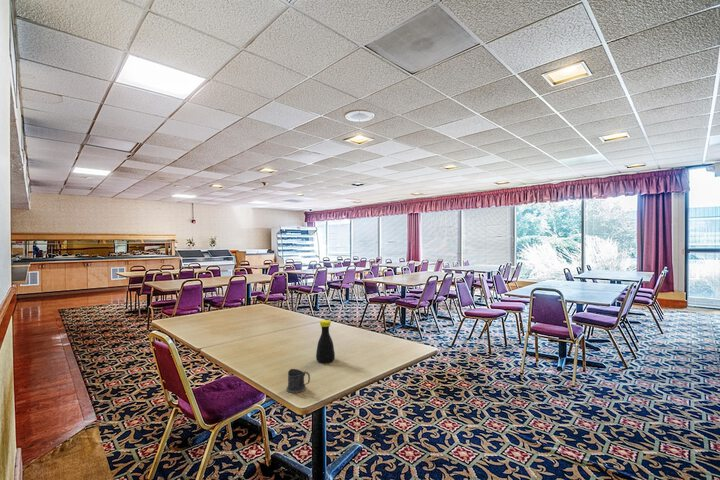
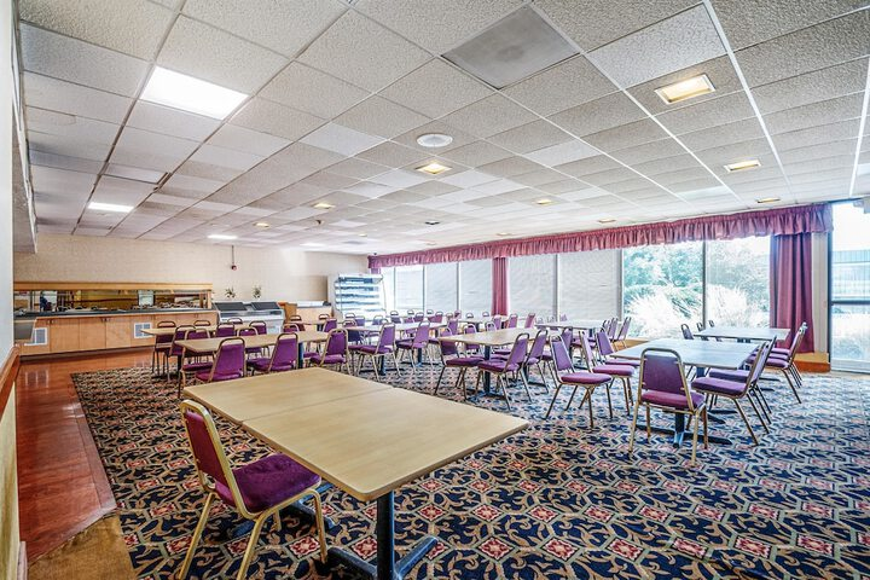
- mug [285,368,311,394]
- bottle [315,319,336,364]
